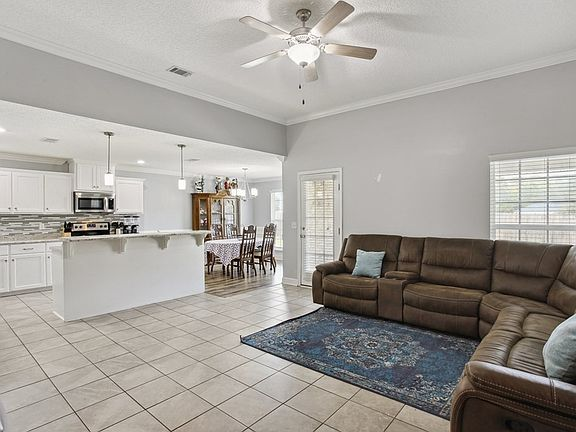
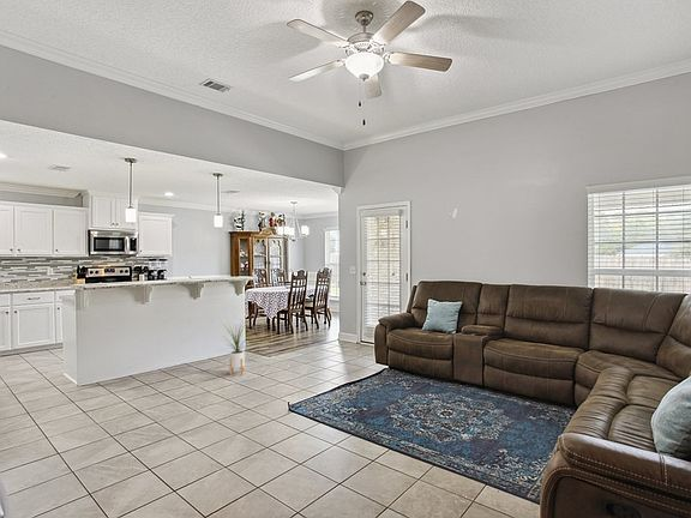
+ house plant [222,320,252,377]
